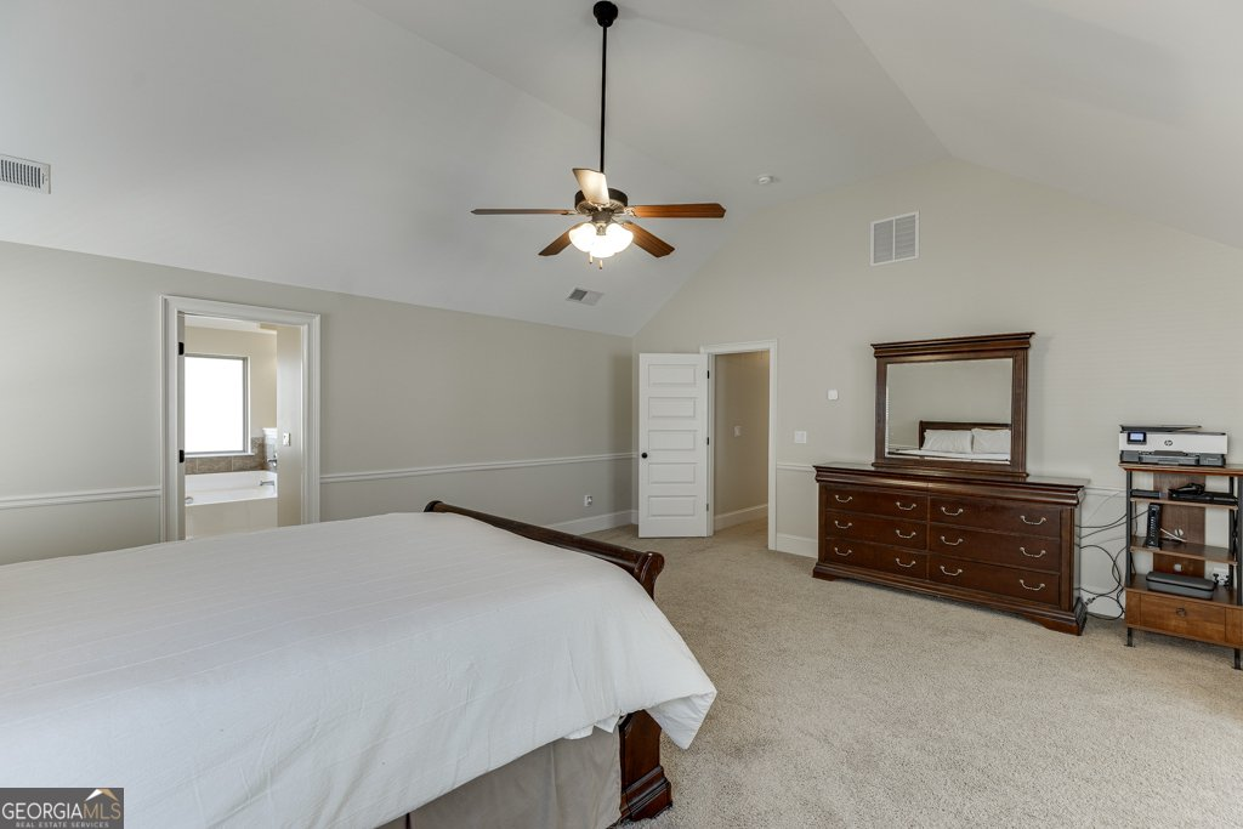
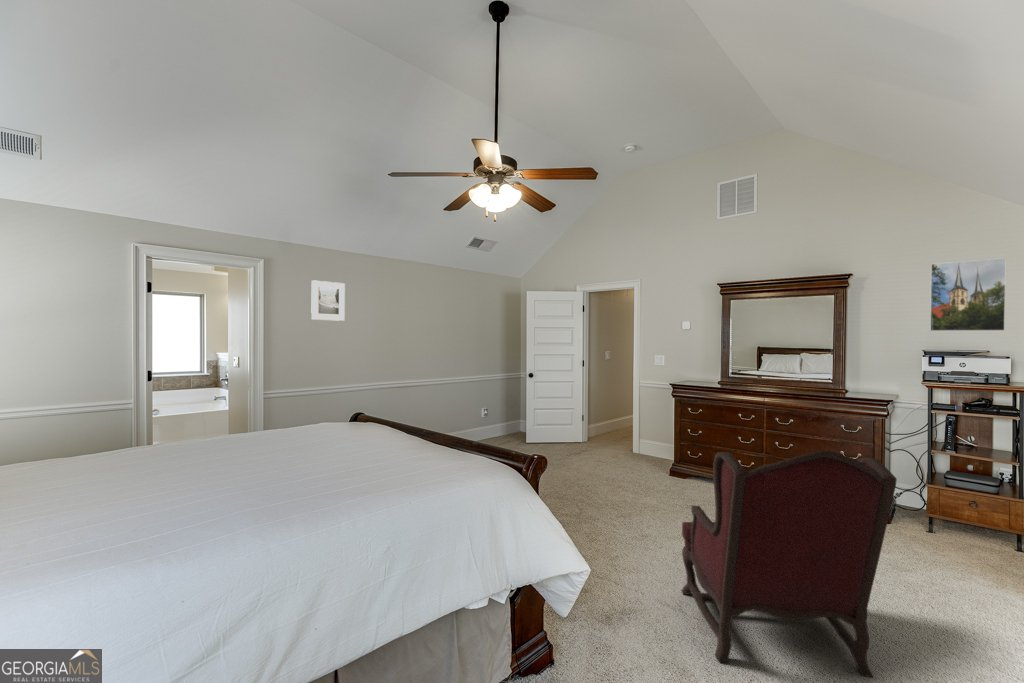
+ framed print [929,257,1007,332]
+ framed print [310,279,346,322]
+ armchair [680,450,898,679]
